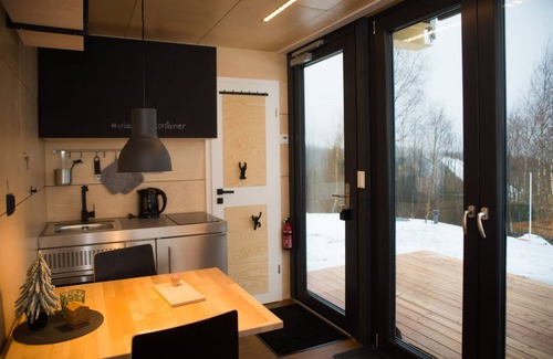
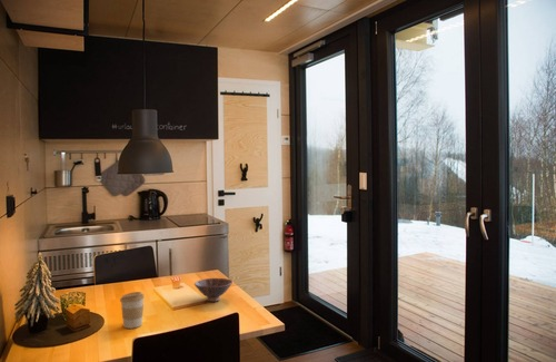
+ bowl [193,277,234,303]
+ coffee cup [119,291,146,330]
